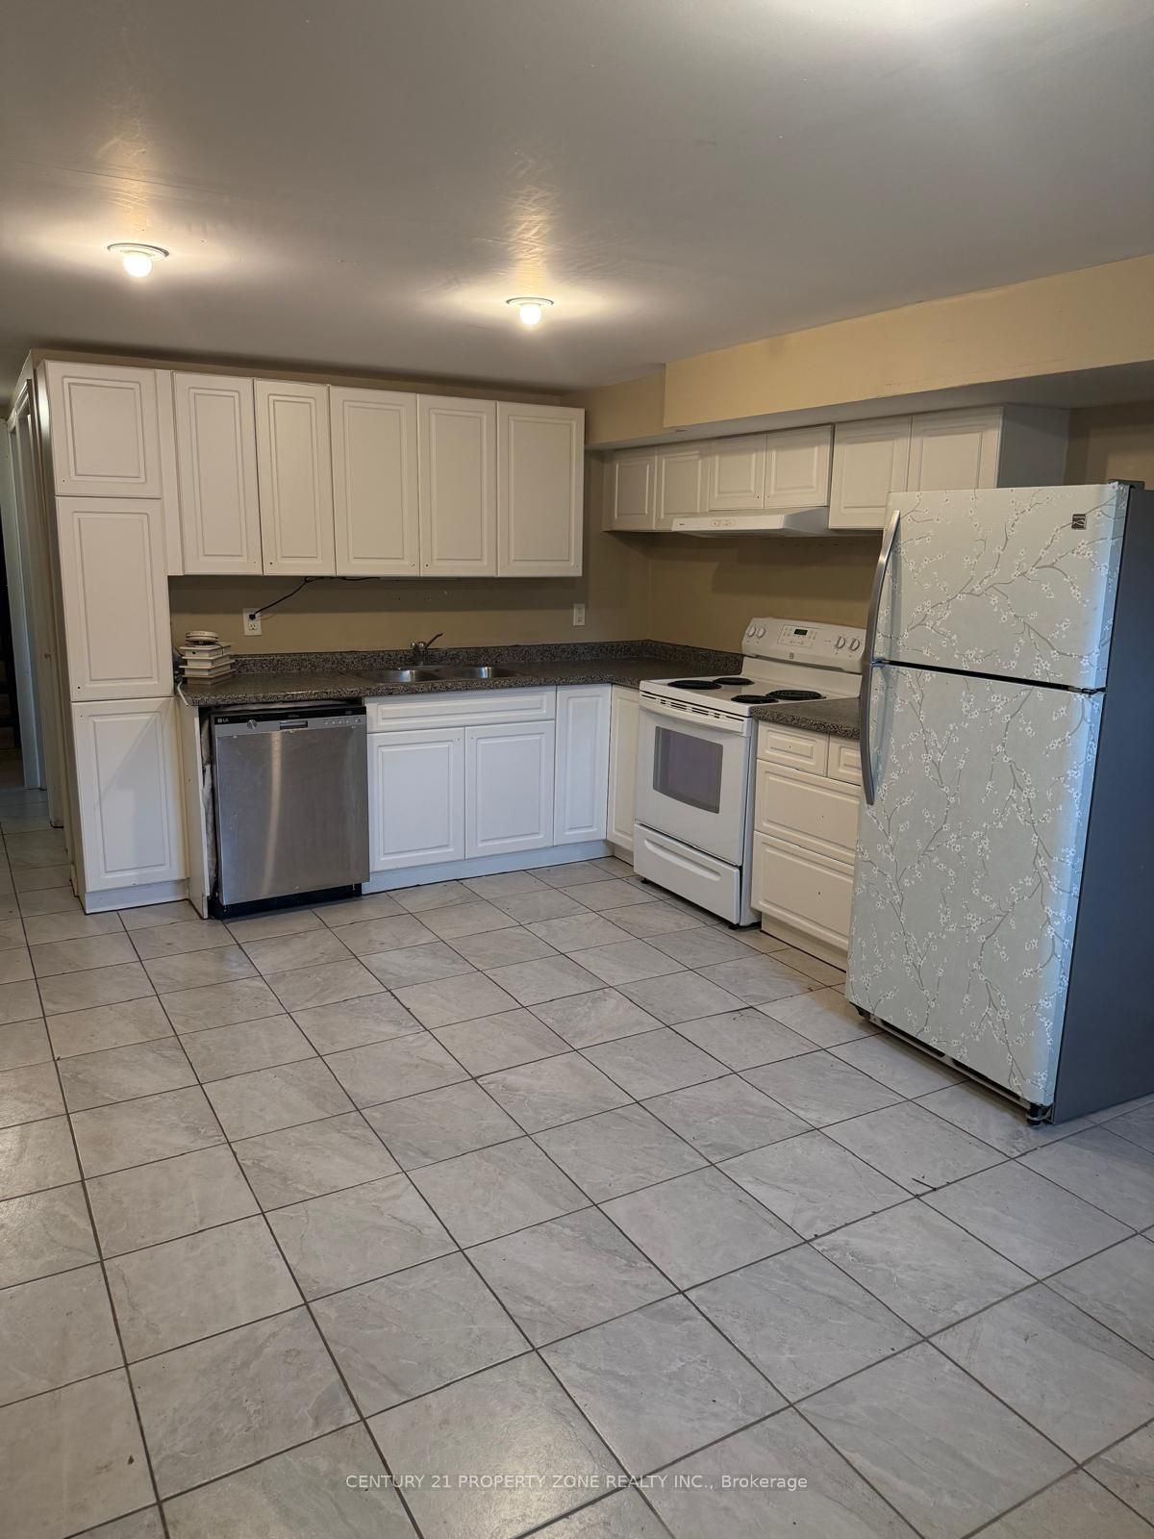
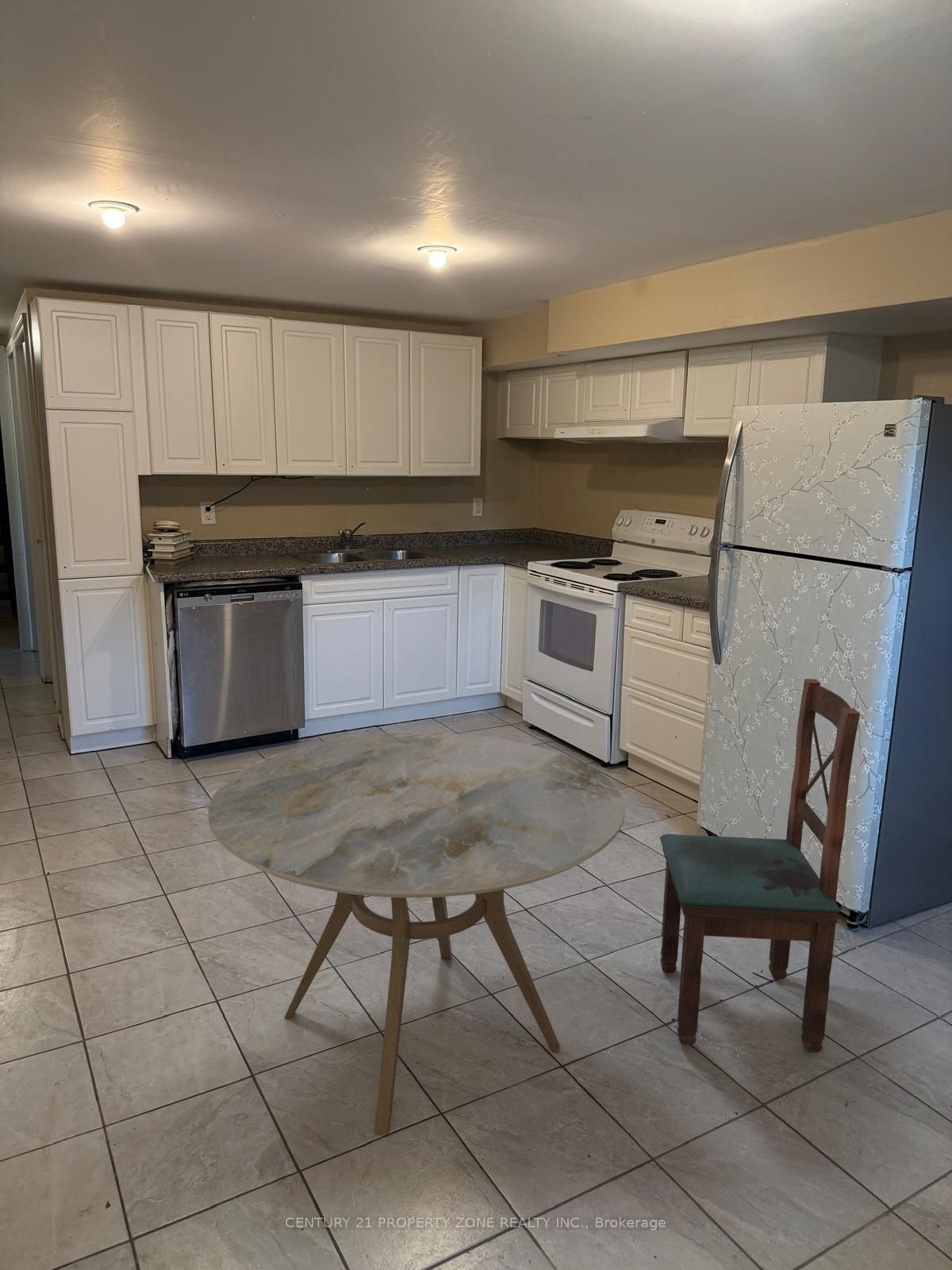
+ dining chair [659,678,861,1053]
+ dining table [207,732,626,1136]
